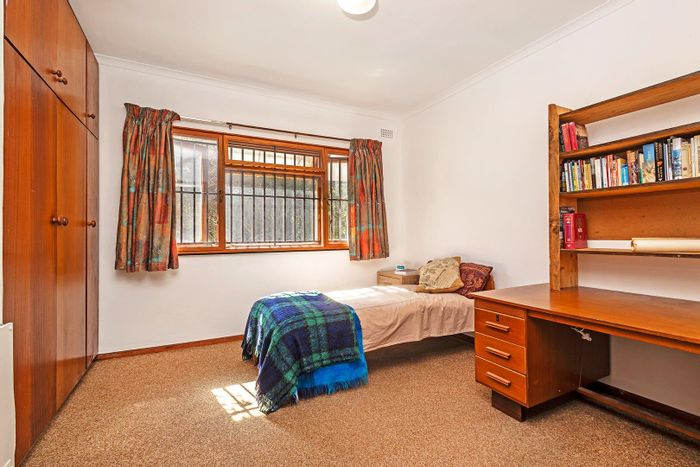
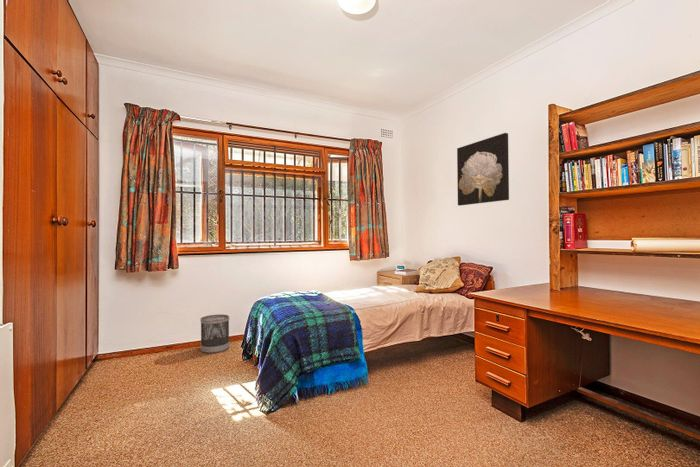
+ wastebasket [199,313,230,354]
+ wall art [456,132,510,206]
